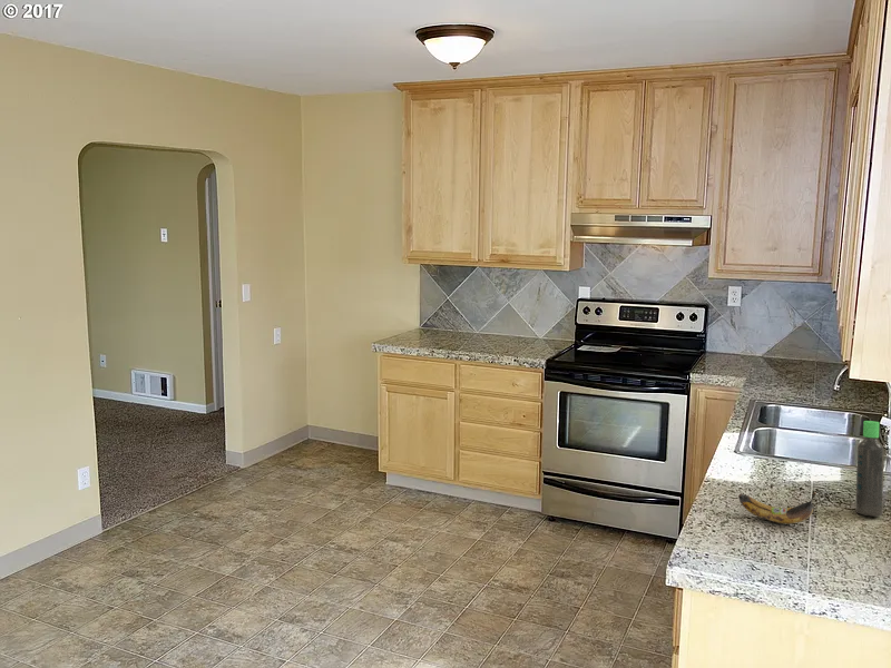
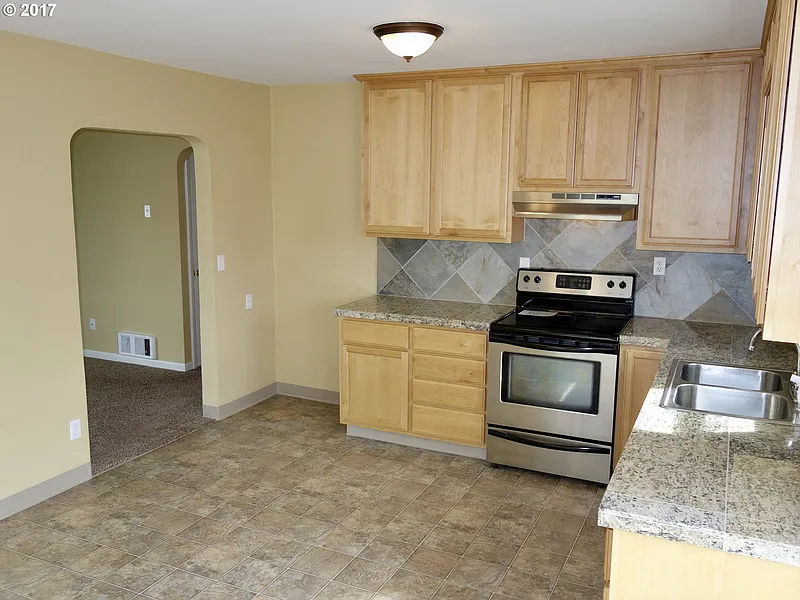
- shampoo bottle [854,420,885,517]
- banana [737,491,817,524]
